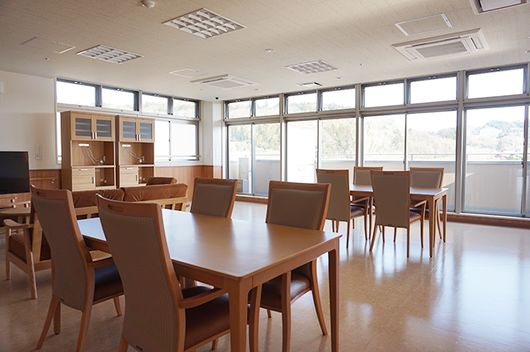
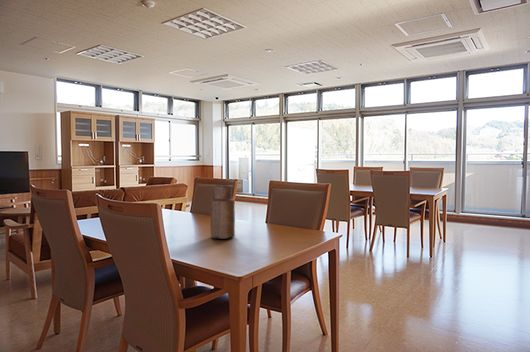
+ vase [209,184,236,239]
